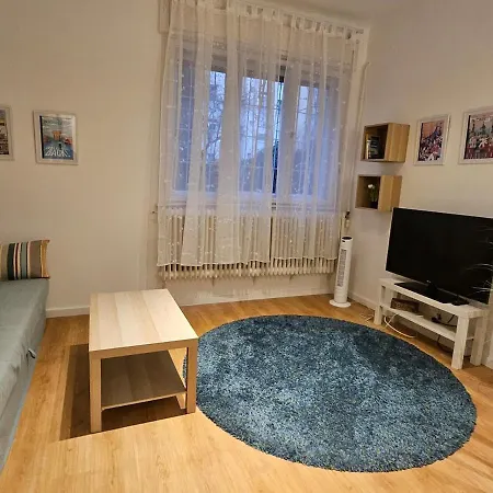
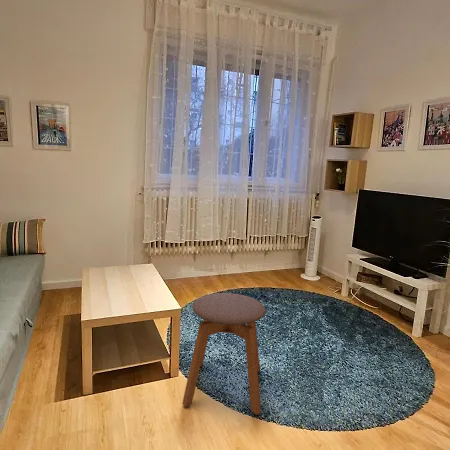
+ stool [181,292,267,416]
